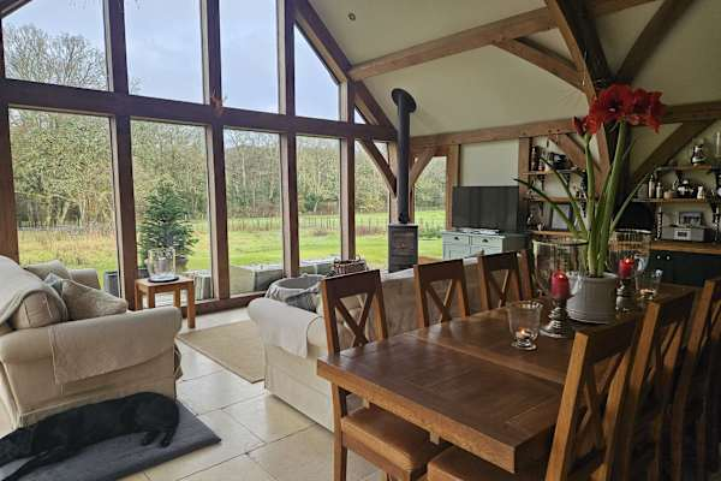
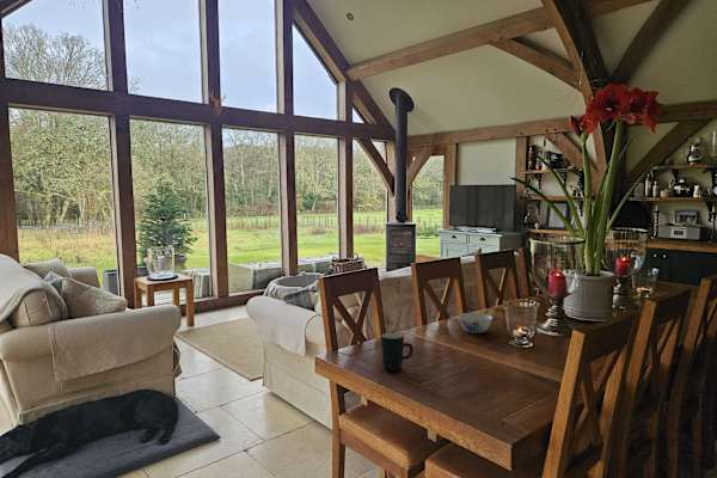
+ chinaware [456,312,494,335]
+ mug [380,332,415,372]
